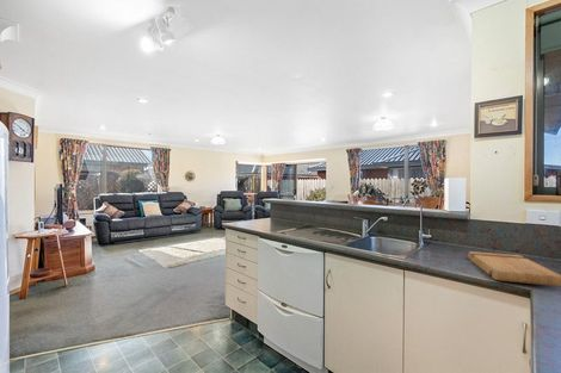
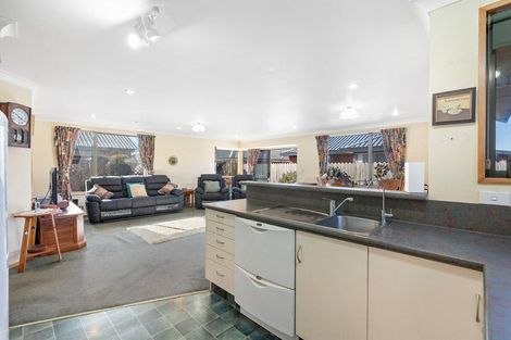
- cutting board [467,250,561,288]
